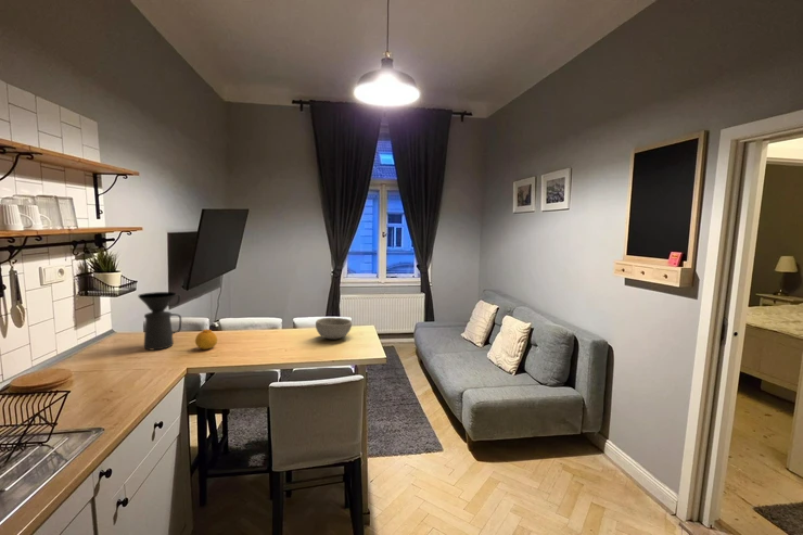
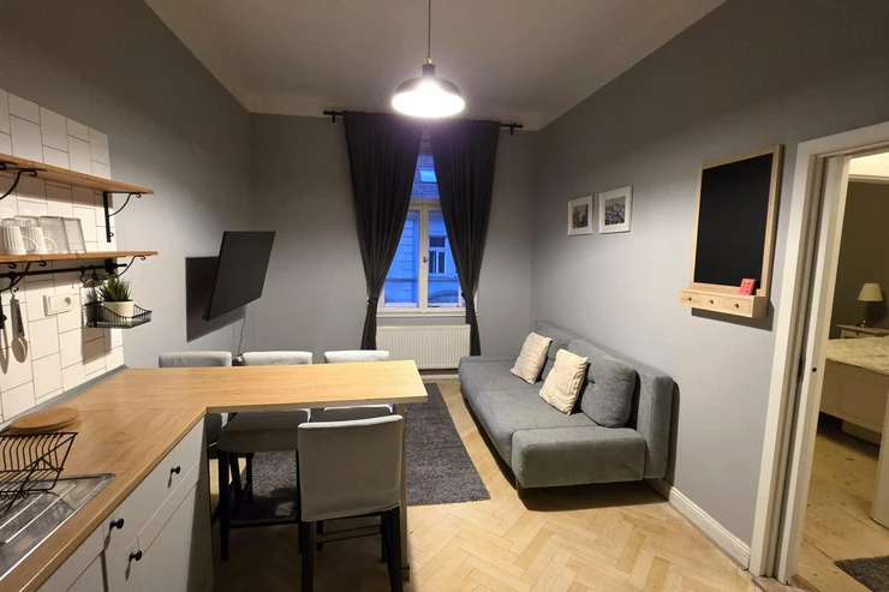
- coffee maker [137,291,182,351]
- fruit [194,328,218,351]
- bowl [315,317,353,341]
